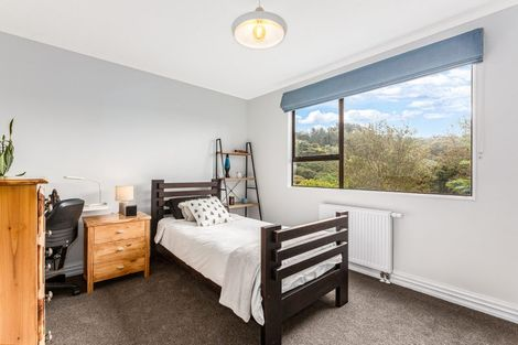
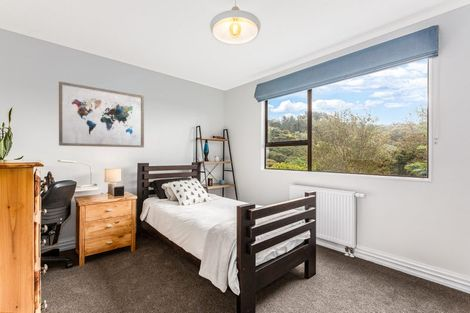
+ wall art [58,80,145,149]
